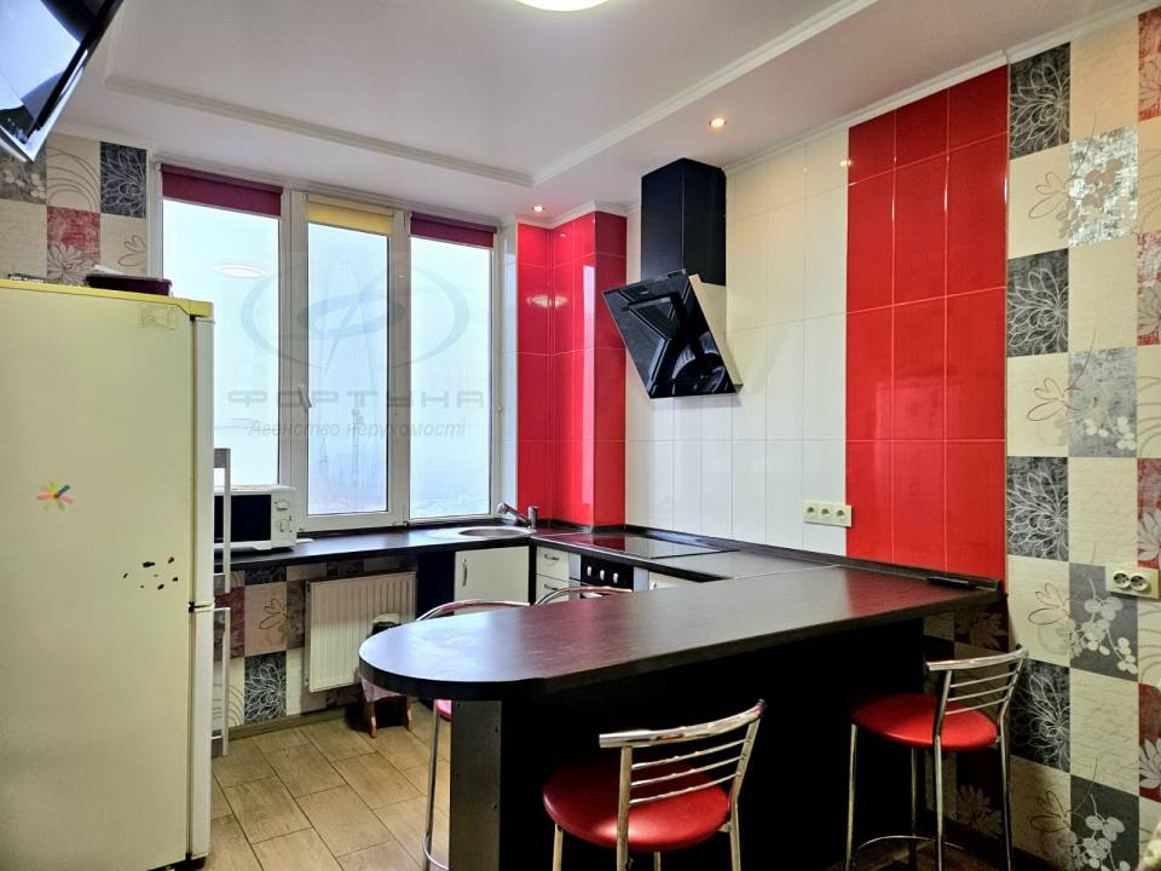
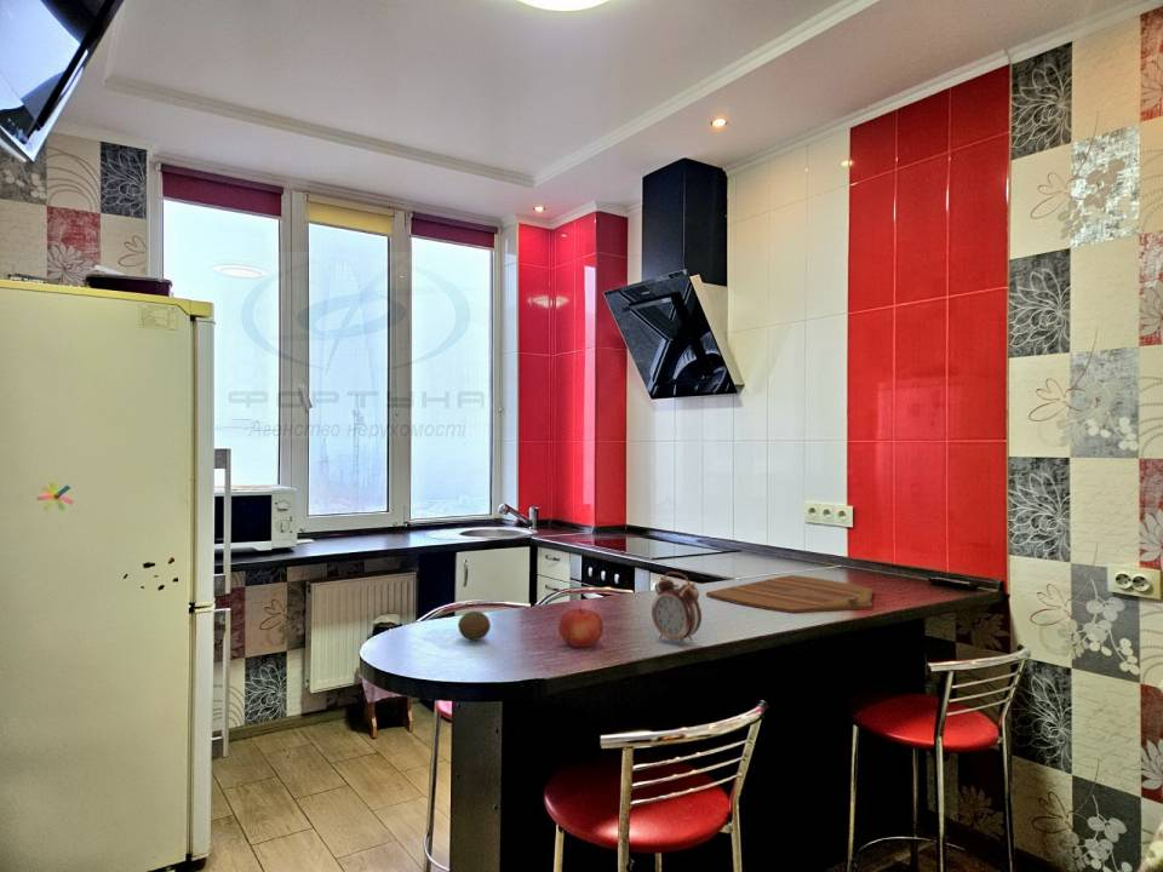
+ cutting board [705,574,875,614]
+ fruit [557,606,605,648]
+ alarm clock [651,570,703,647]
+ fruit [457,610,492,642]
